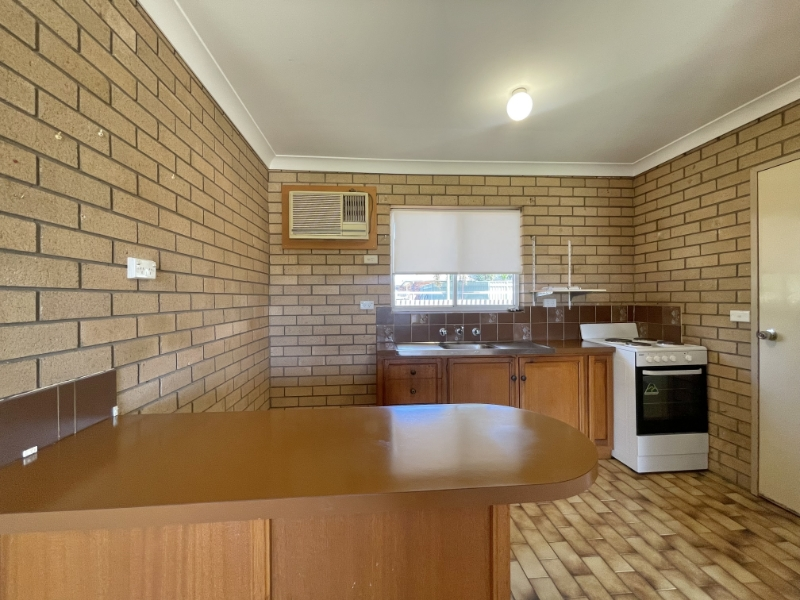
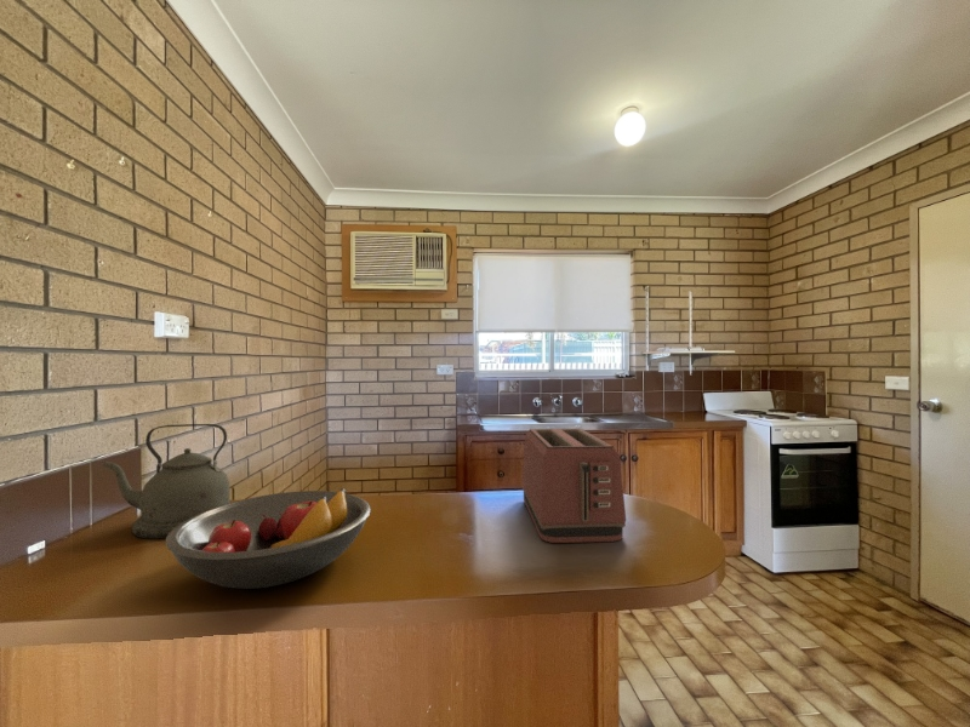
+ toaster [520,428,627,544]
+ fruit bowl [165,487,372,590]
+ kettle [102,423,232,540]
